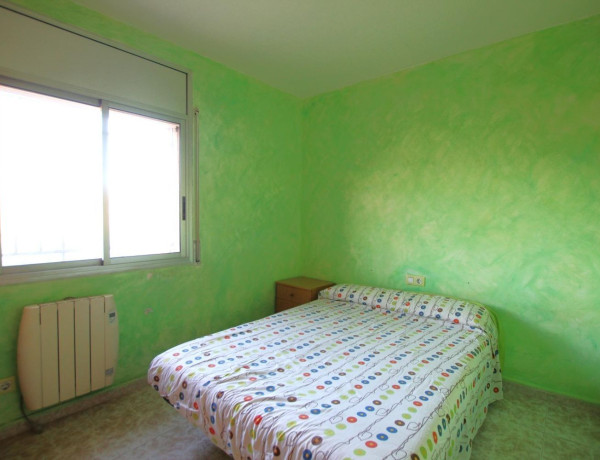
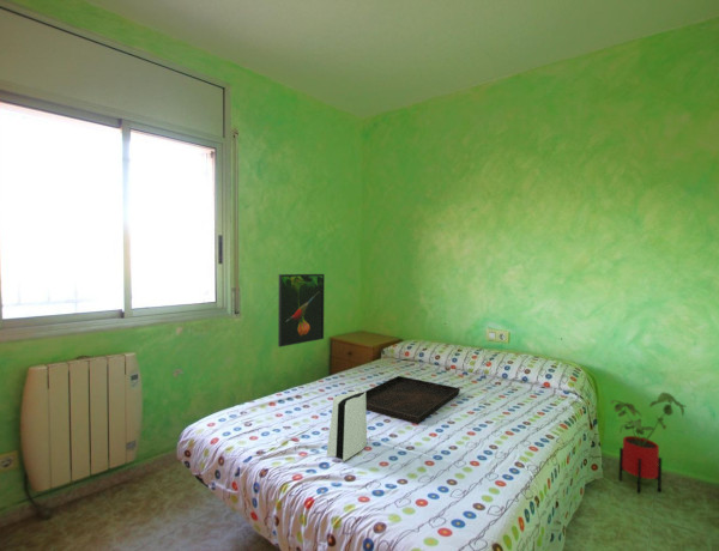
+ serving tray [363,375,461,424]
+ book [326,389,368,462]
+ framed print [277,273,326,349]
+ house plant [609,390,688,495]
